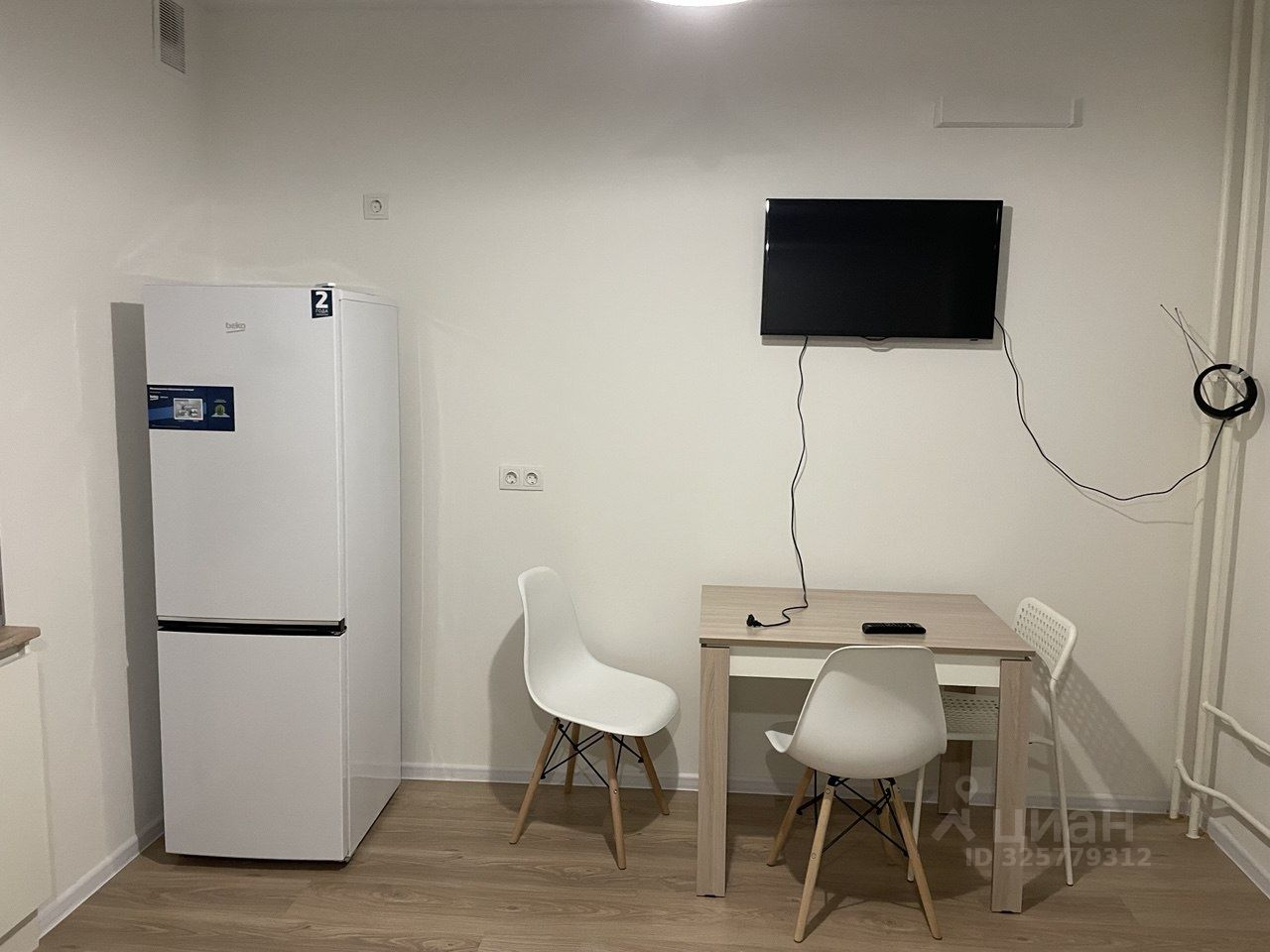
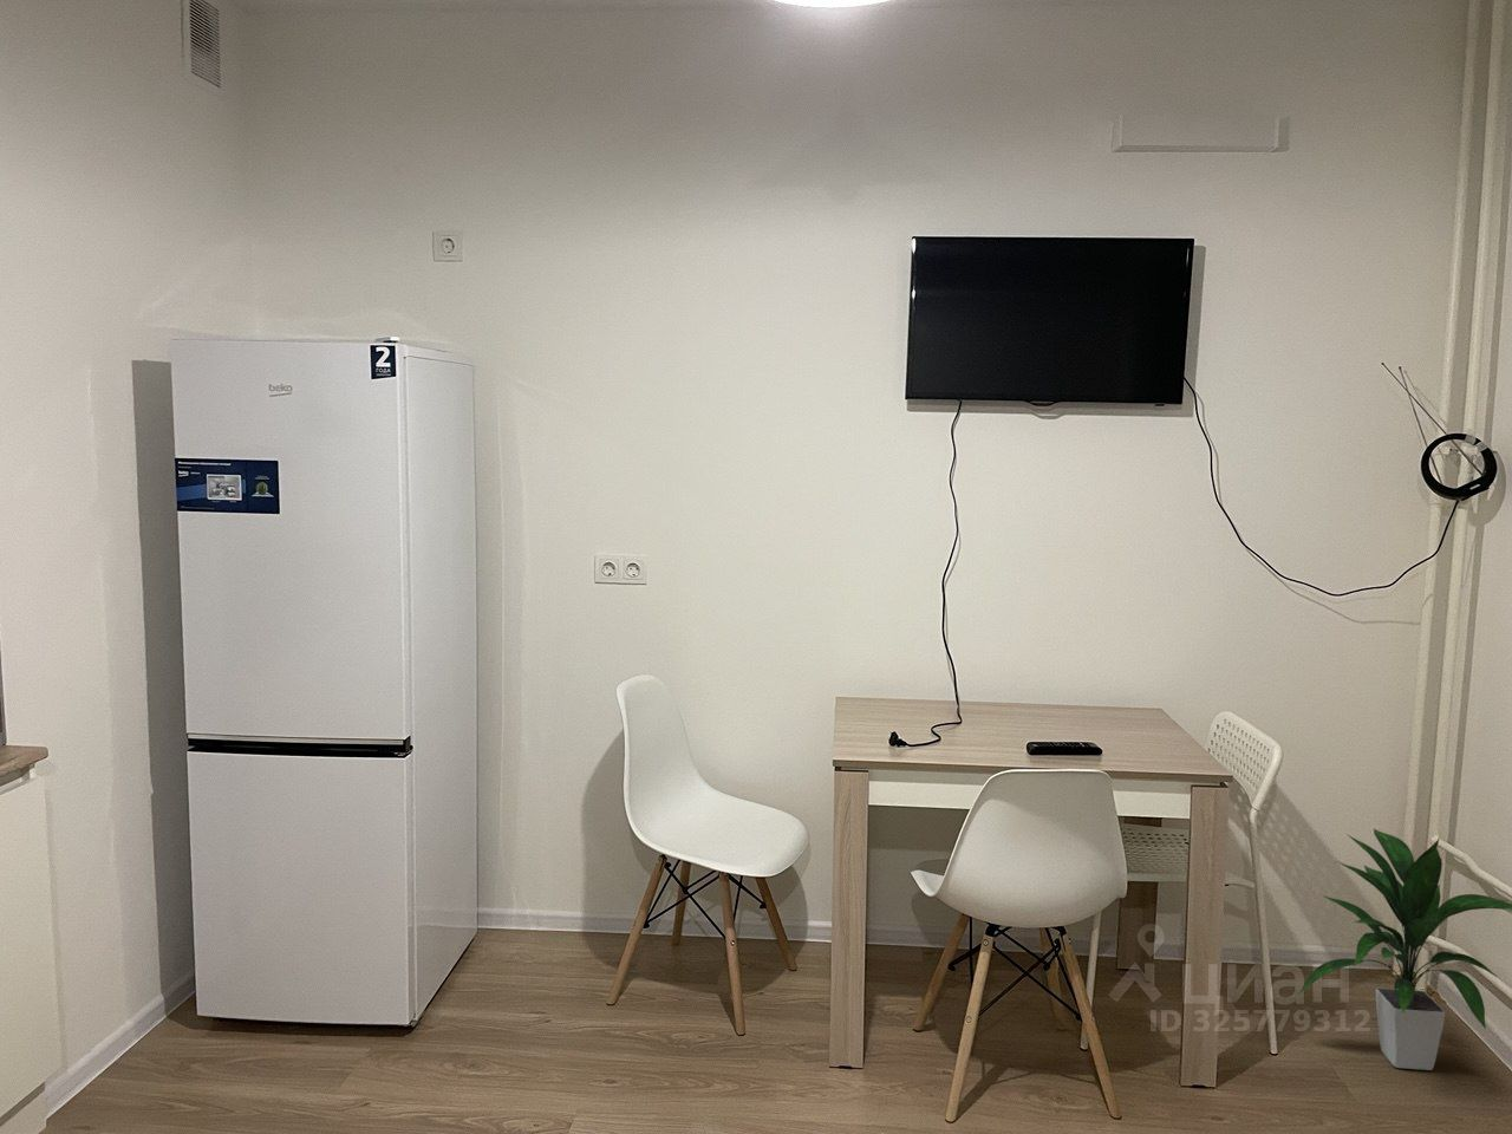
+ indoor plant [1294,828,1512,1071]
